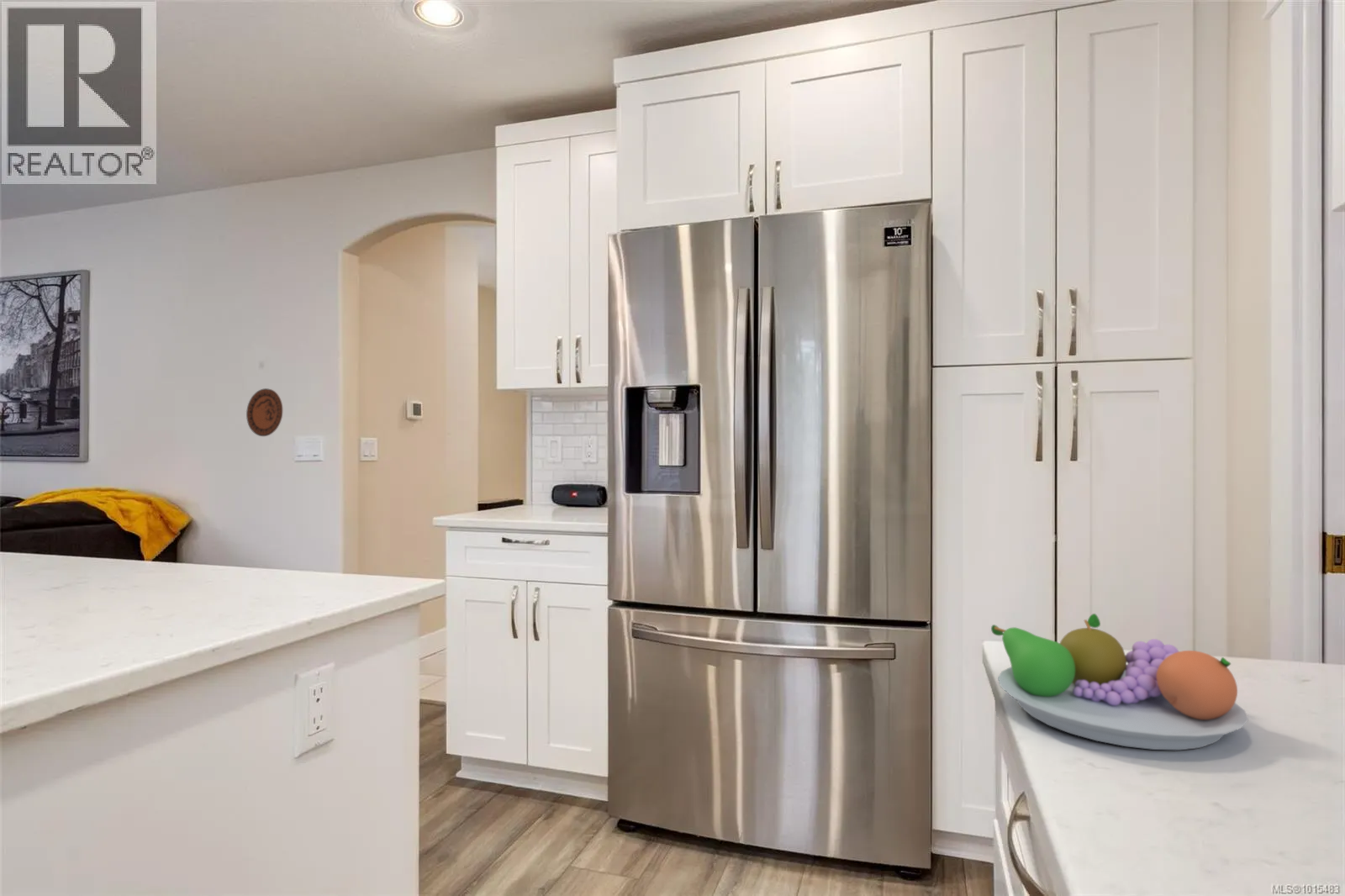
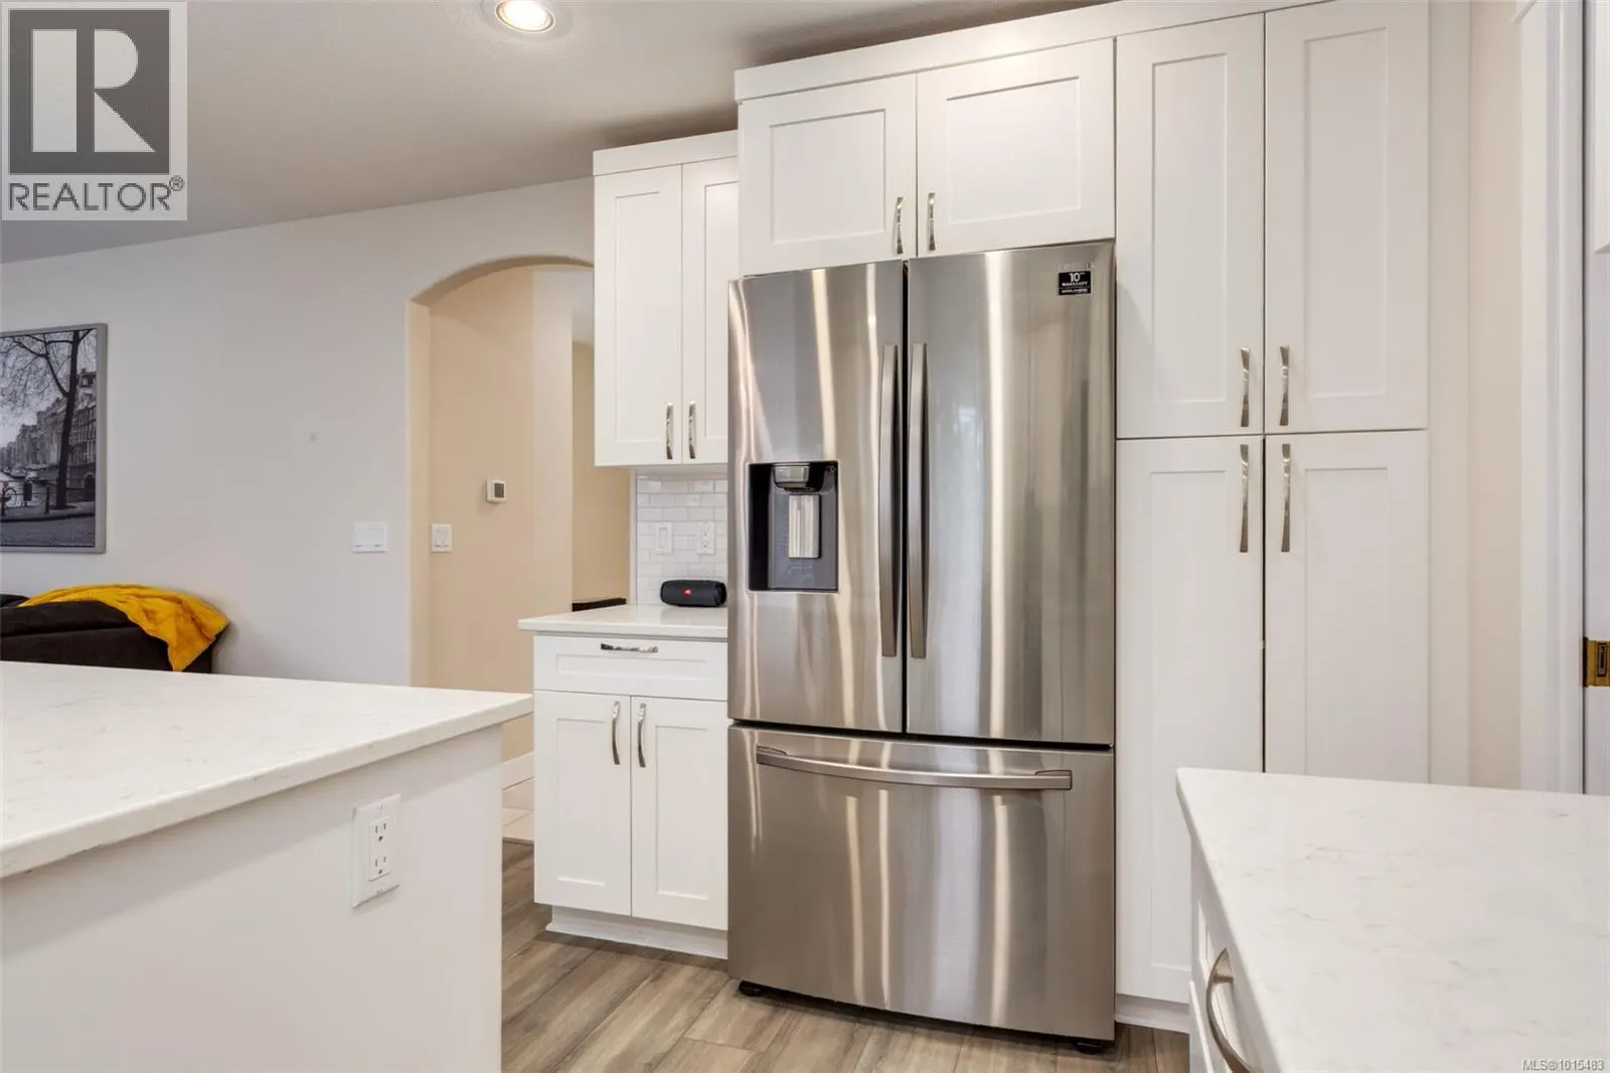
- decorative plate [245,387,283,437]
- fruit bowl [990,613,1249,751]
